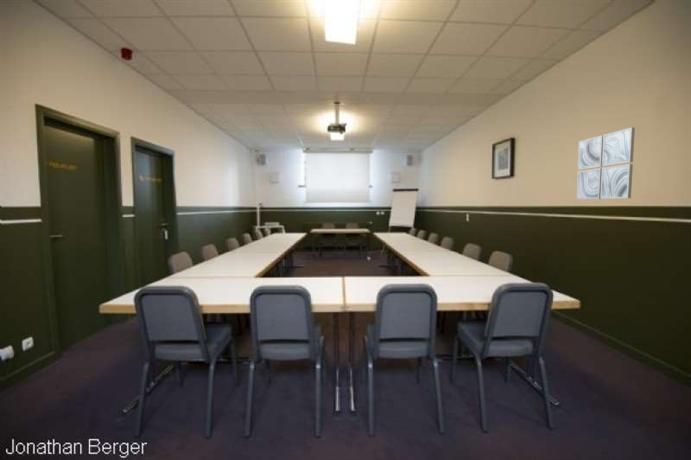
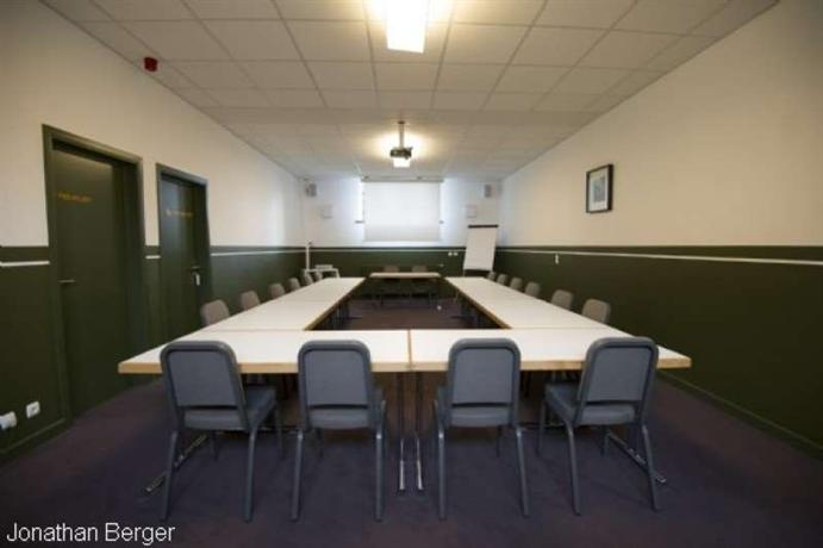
- wall art [575,126,636,201]
